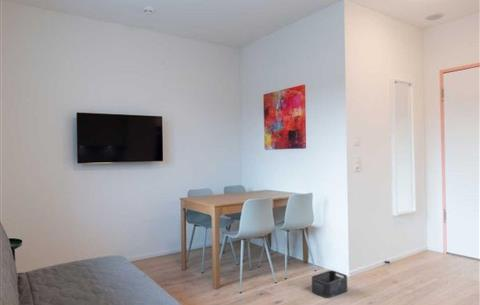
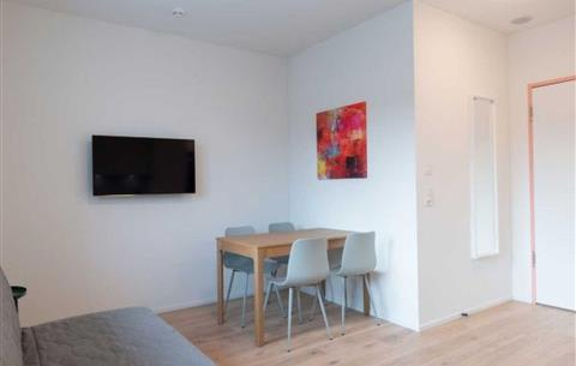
- storage bin [311,269,348,299]
